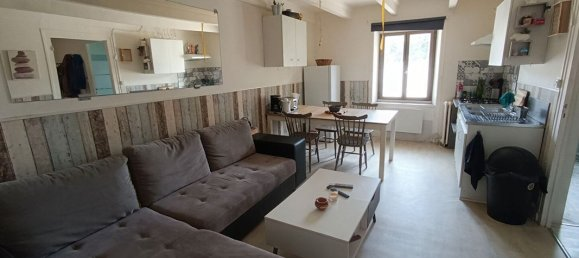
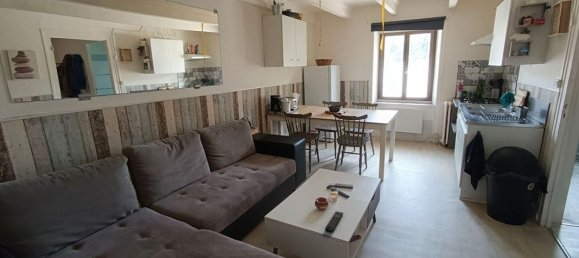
+ remote control [324,210,344,233]
